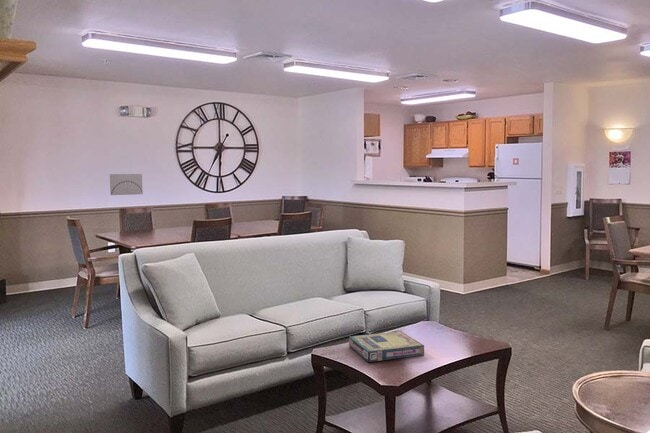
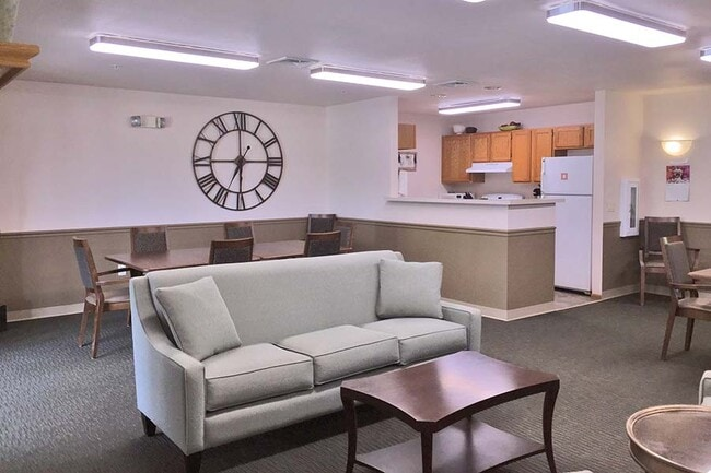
- wall art [109,173,143,196]
- video game box [348,330,425,363]
